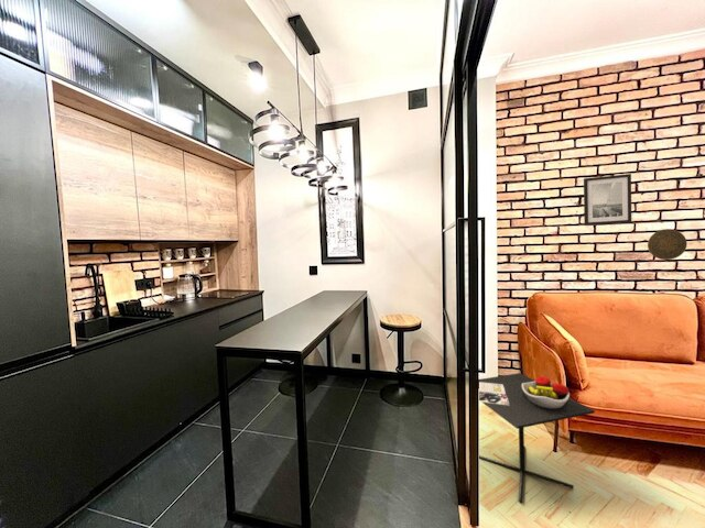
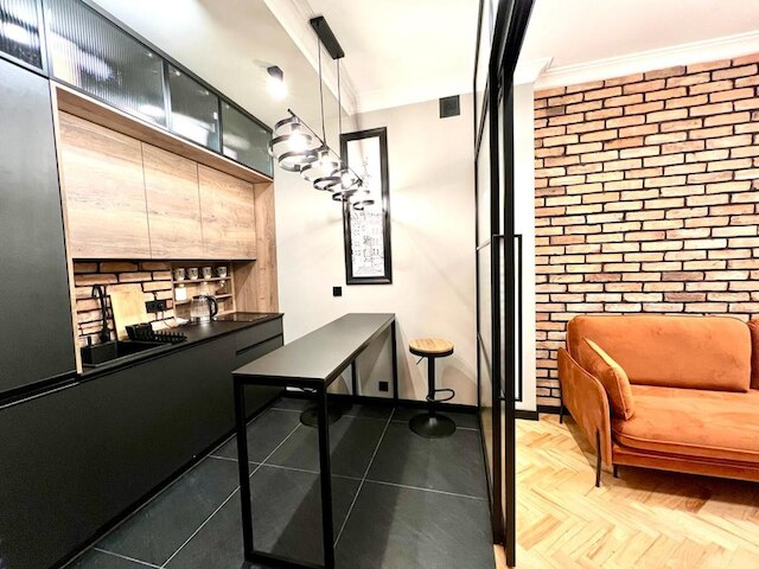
- wall art [583,173,632,227]
- decorative plate [647,228,688,261]
- kitchen table [478,372,596,504]
